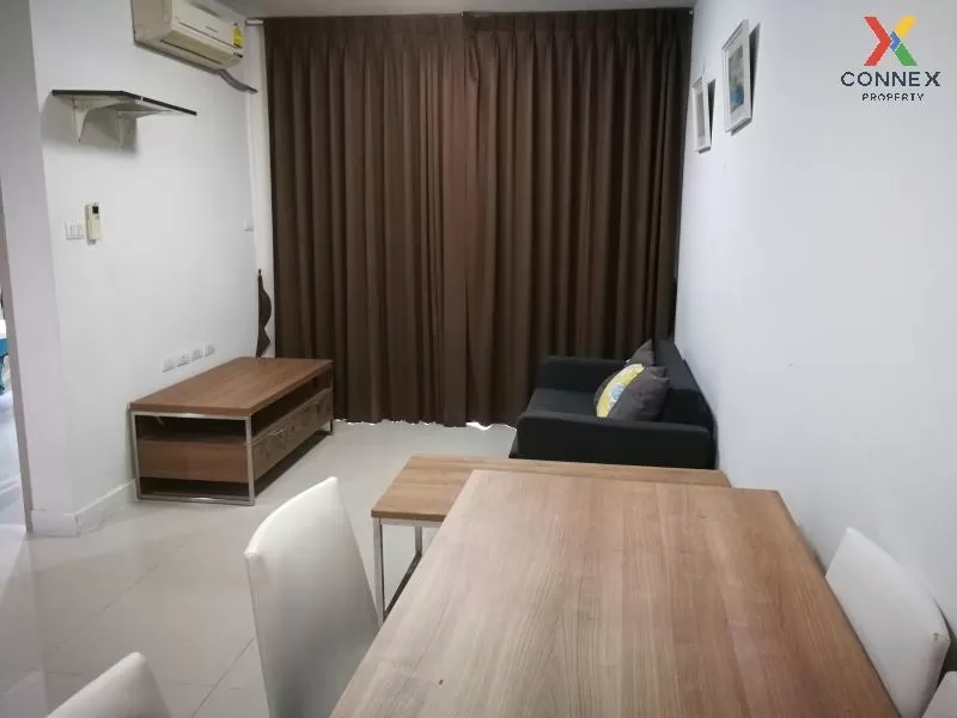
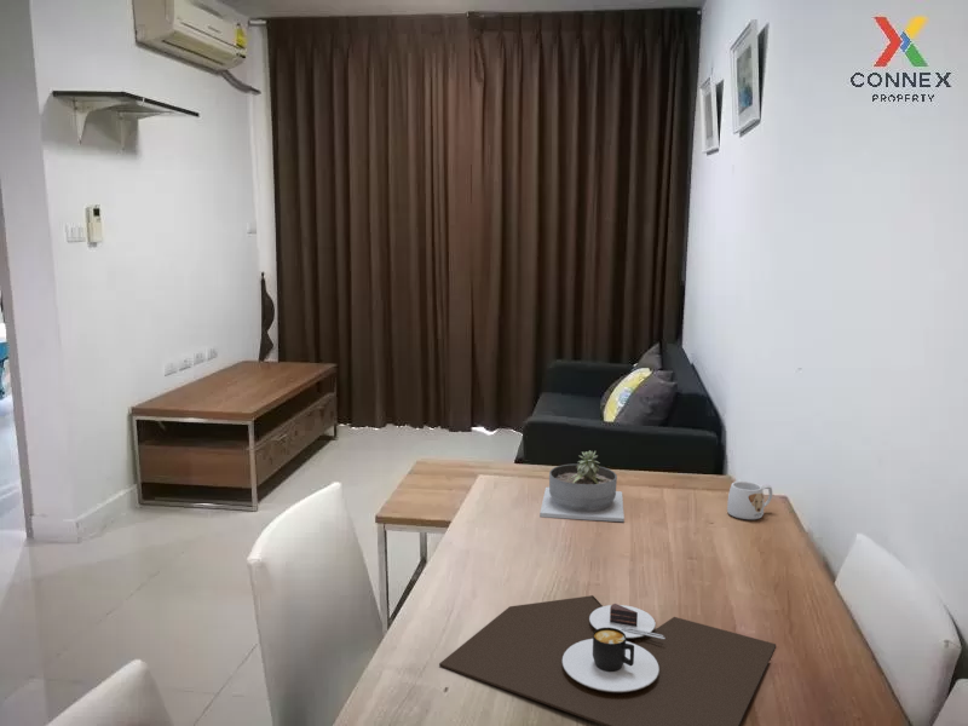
+ mug [726,480,773,520]
+ place mat [438,594,777,726]
+ succulent planter [538,449,626,523]
